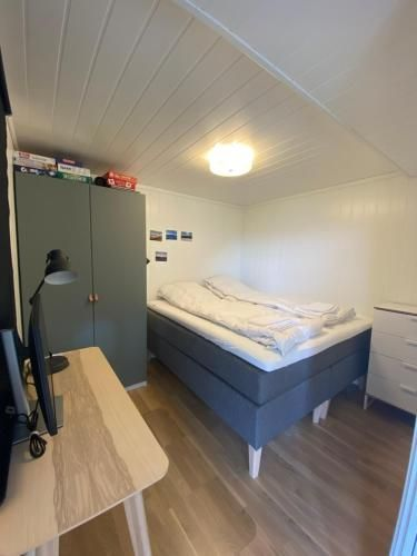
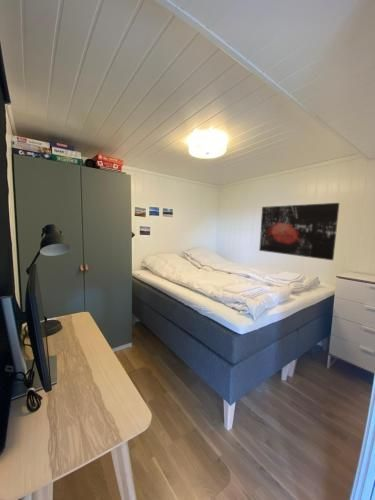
+ wall art [258,202,340,261]
